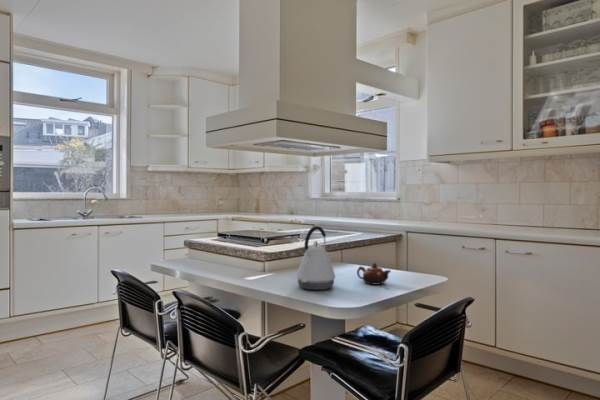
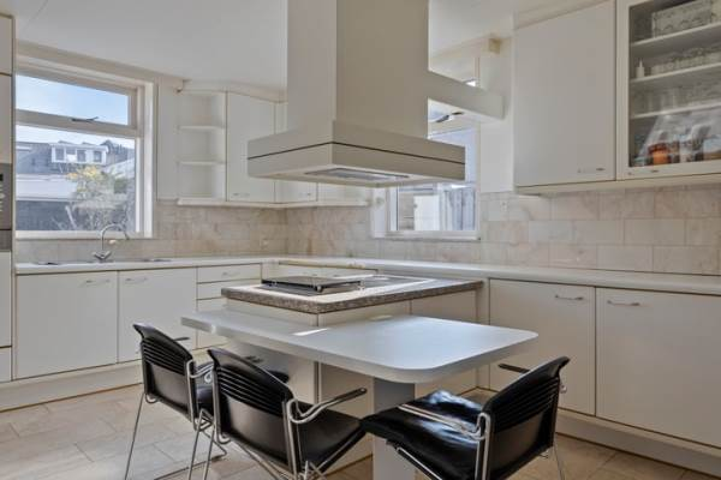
- kettle [296,225,336,291]
- teapot [356,262,392,286]
